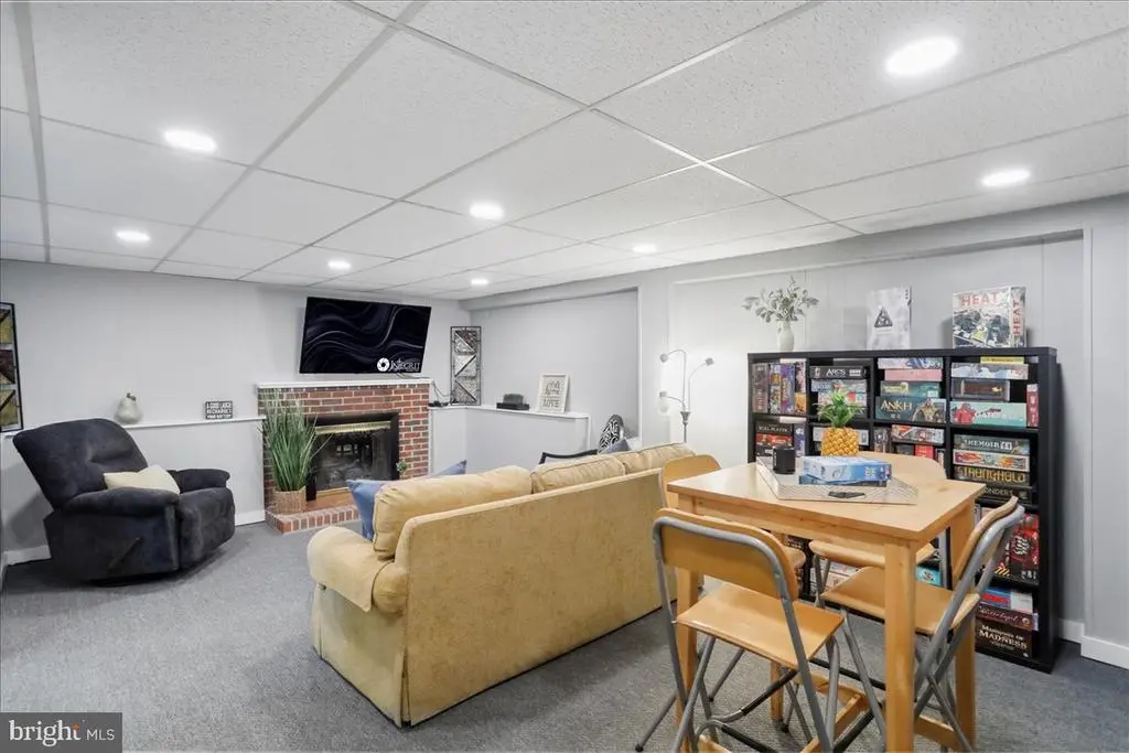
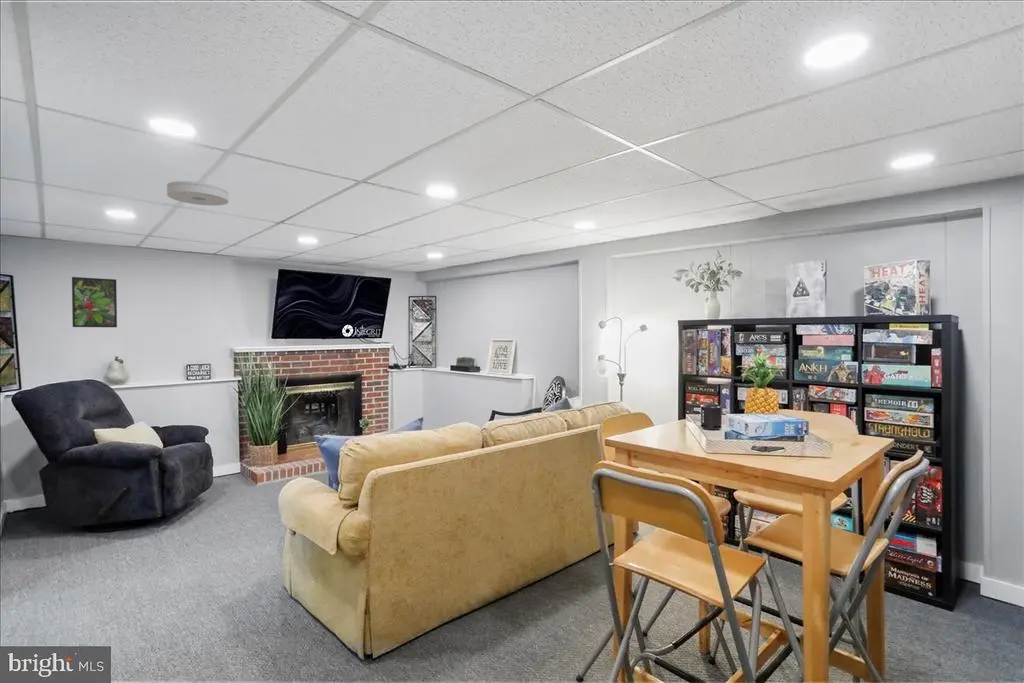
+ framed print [71,276,118,328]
+ smoke detector [166,180,230,207]
